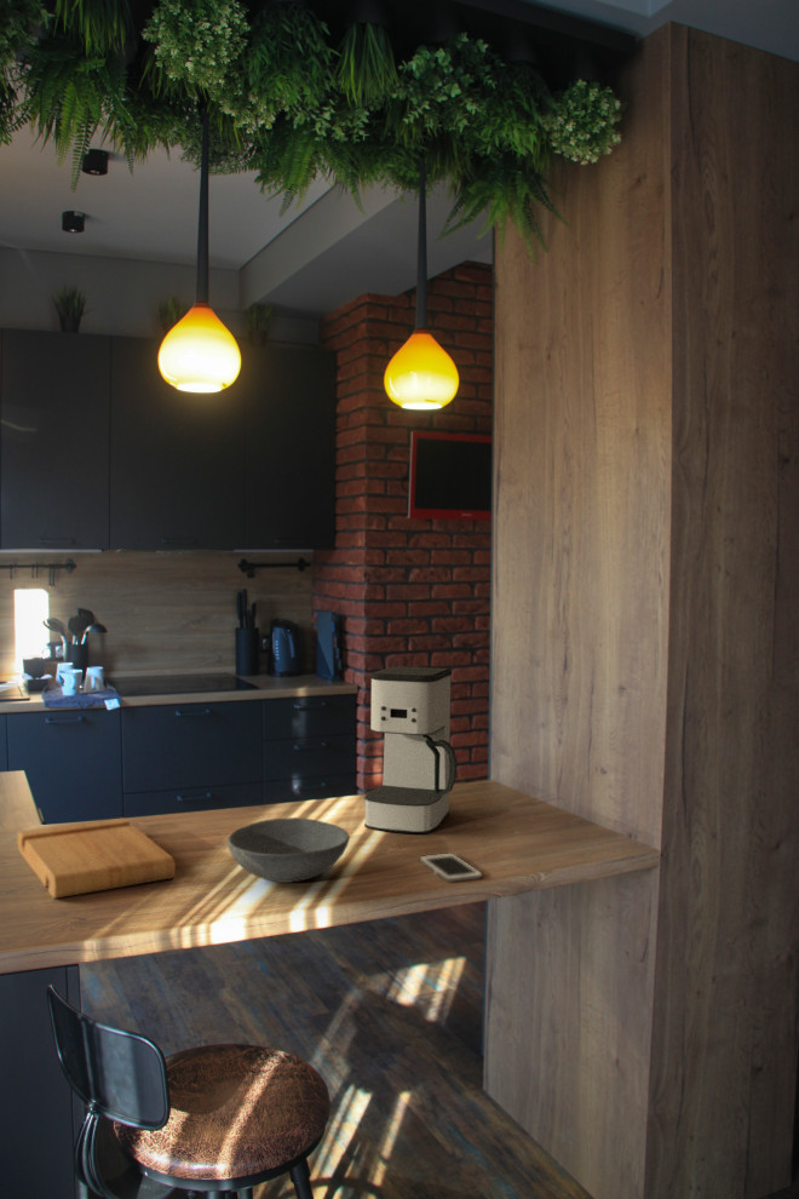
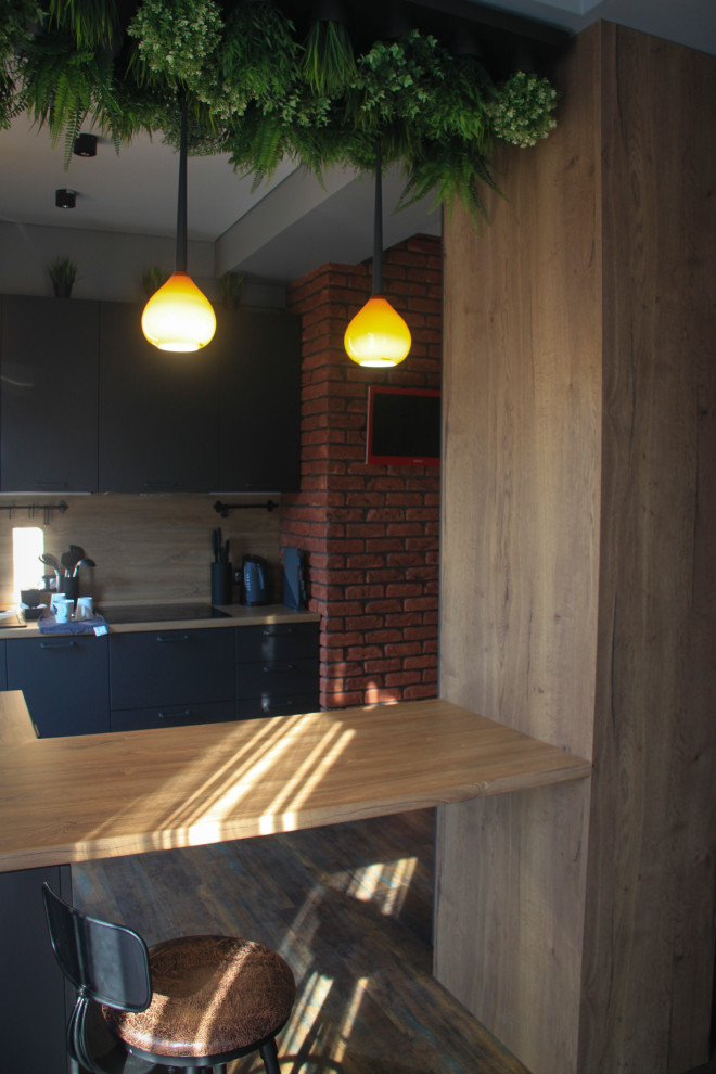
- coffee maker [363,665,459,834]
- bowl [226,816,351,884]
- cell phone [418,851,484,884]
- cutting board [16,818,177,900]
